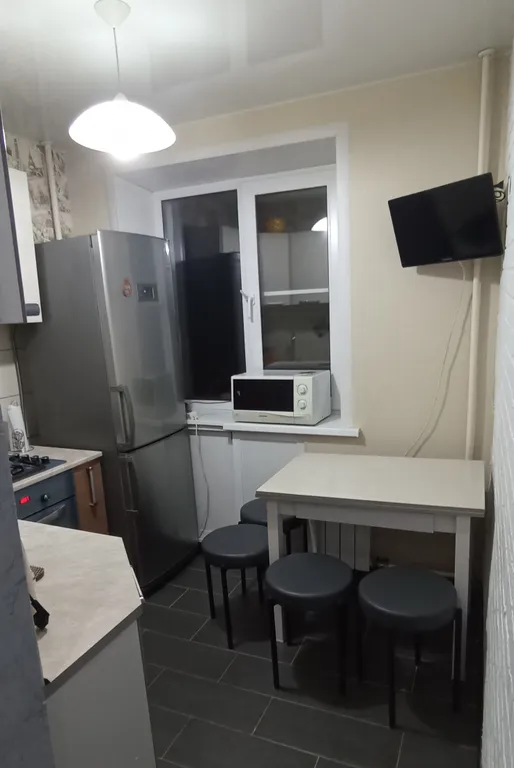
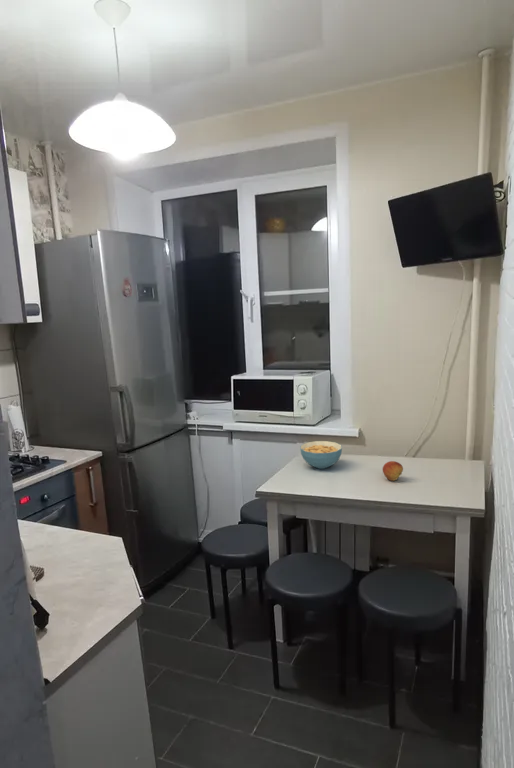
+ fruit [382,460,404,482]
+ cereal bowl [299,440,343,470]
